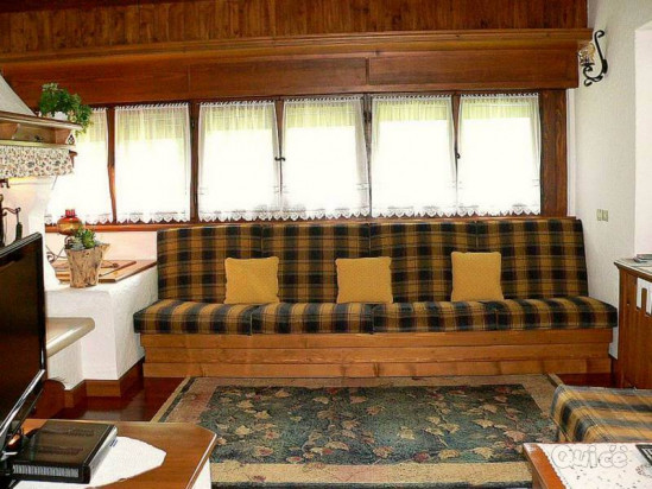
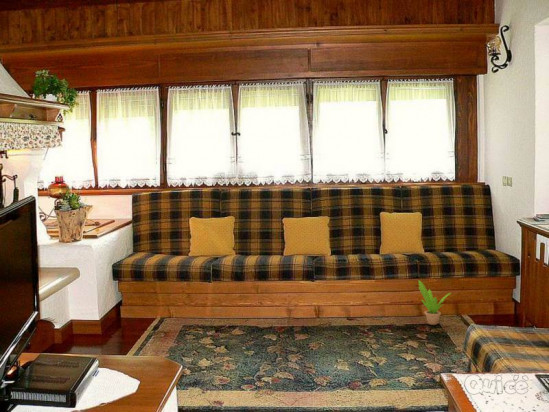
+ potted plant [417,279,452,326]
